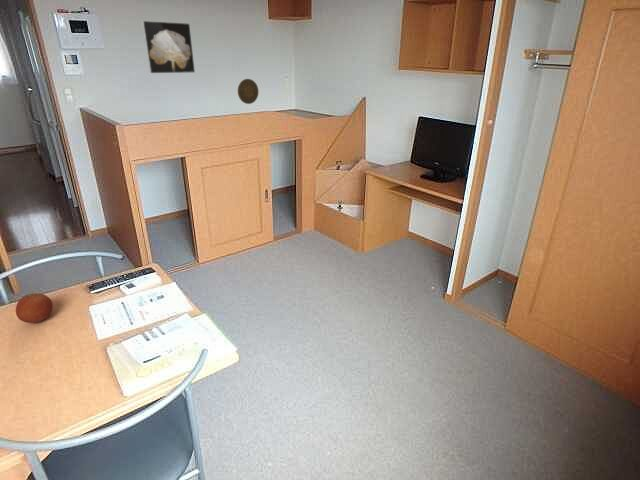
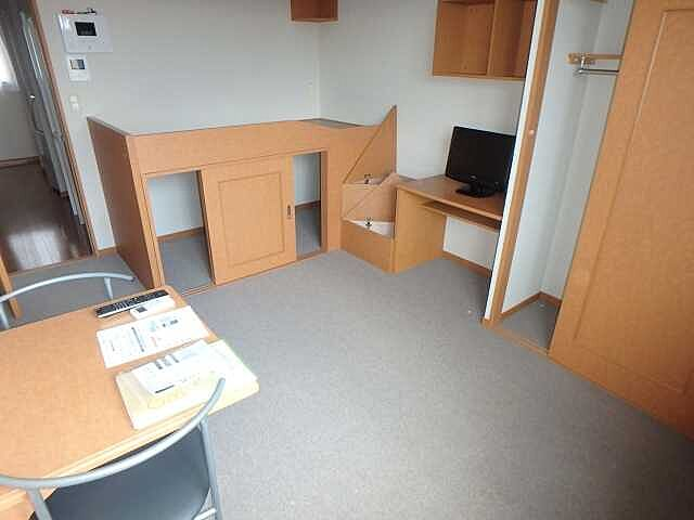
- decorative plate [237,78,260,105]
- wall art [141,20,196,74]
- fruit [15,292,54,324]
